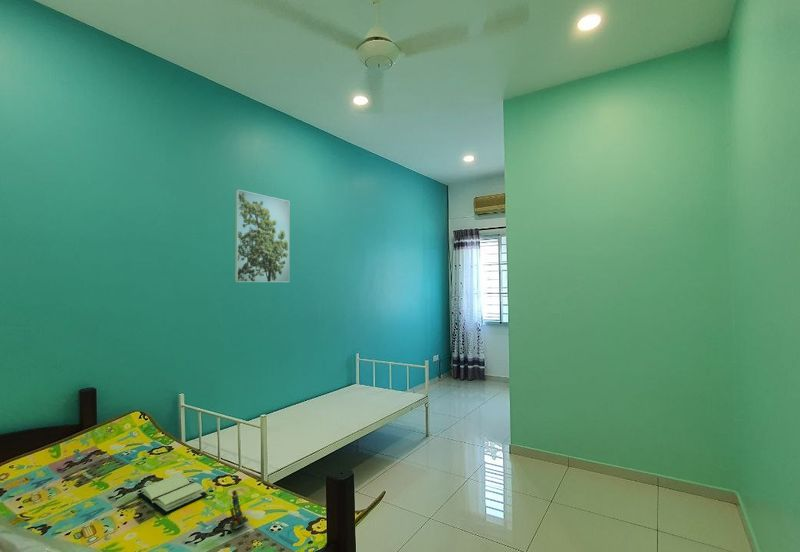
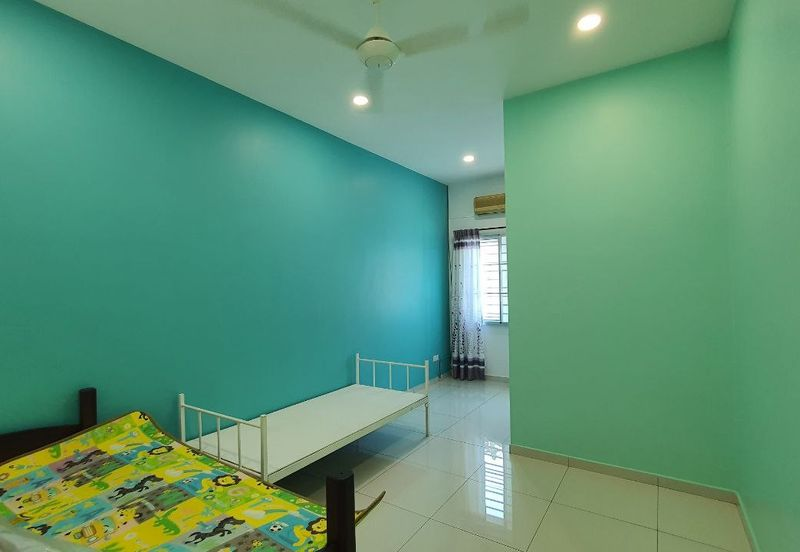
- toy blocks [228,490,251,531]
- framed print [234,188,291,283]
- book [136,473,209,516]
